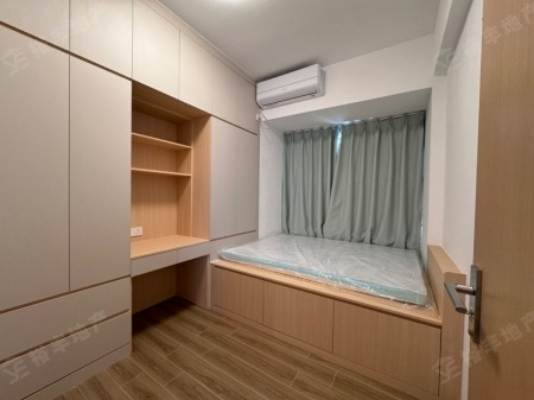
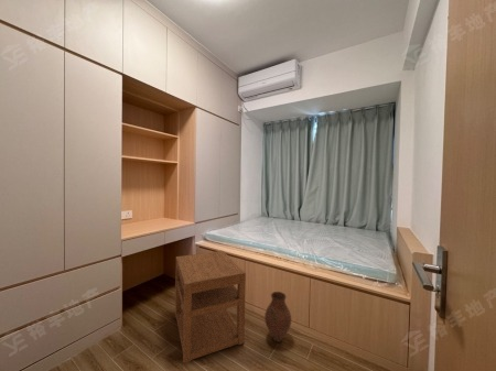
+ nightstand [174,250,247,364]
+ vase [263,291,292,343]
